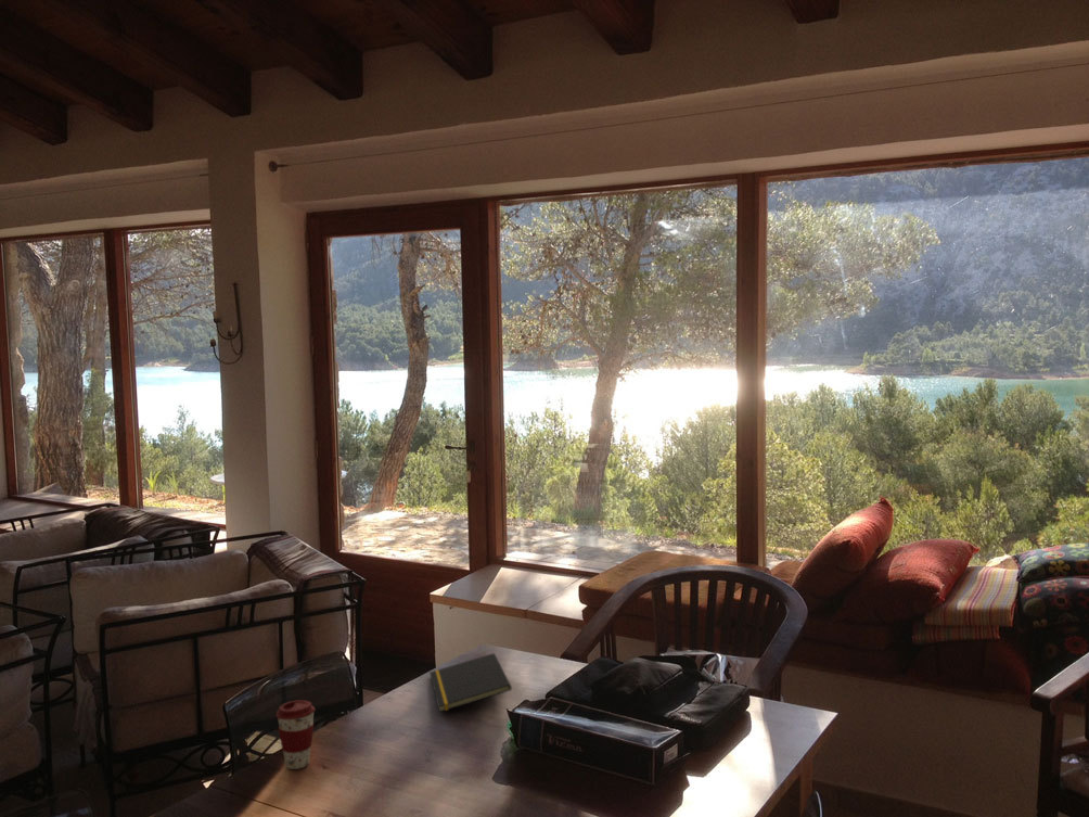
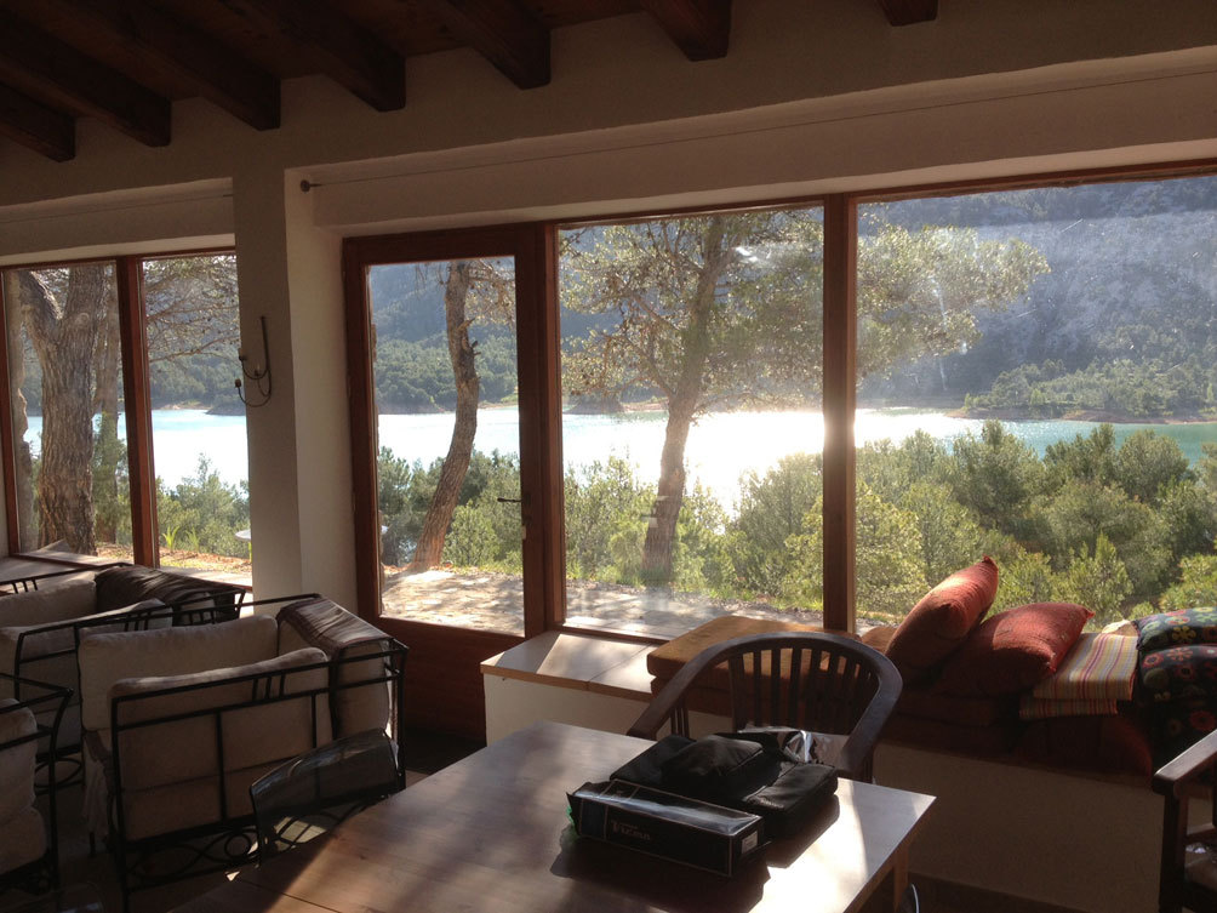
- notepad [428,652,513,713]
- coffee cup [276,700,317,770]
